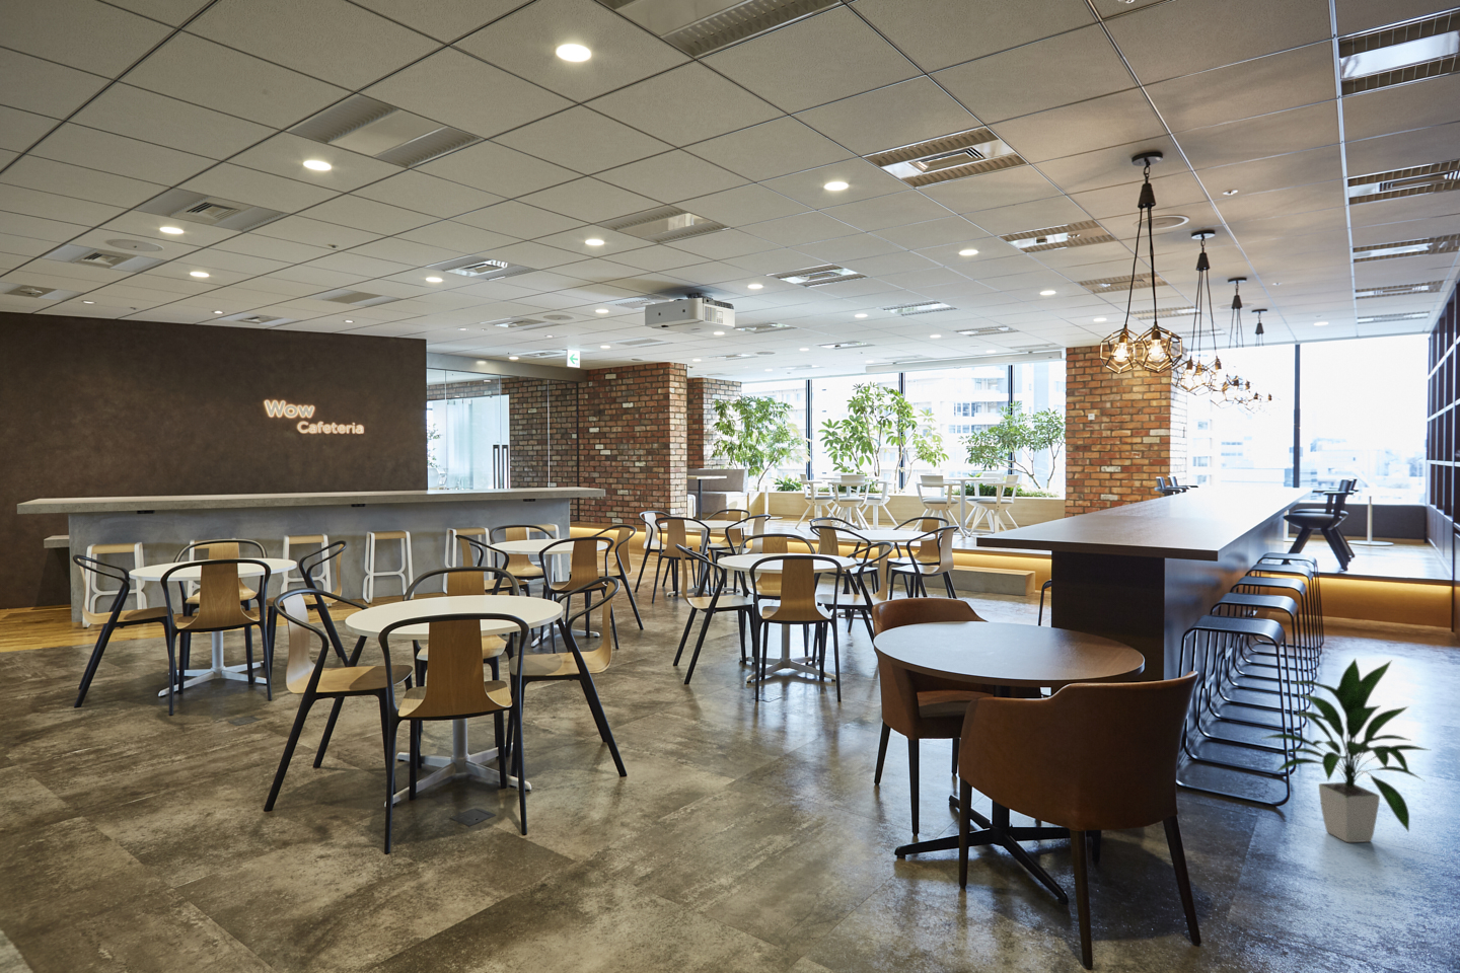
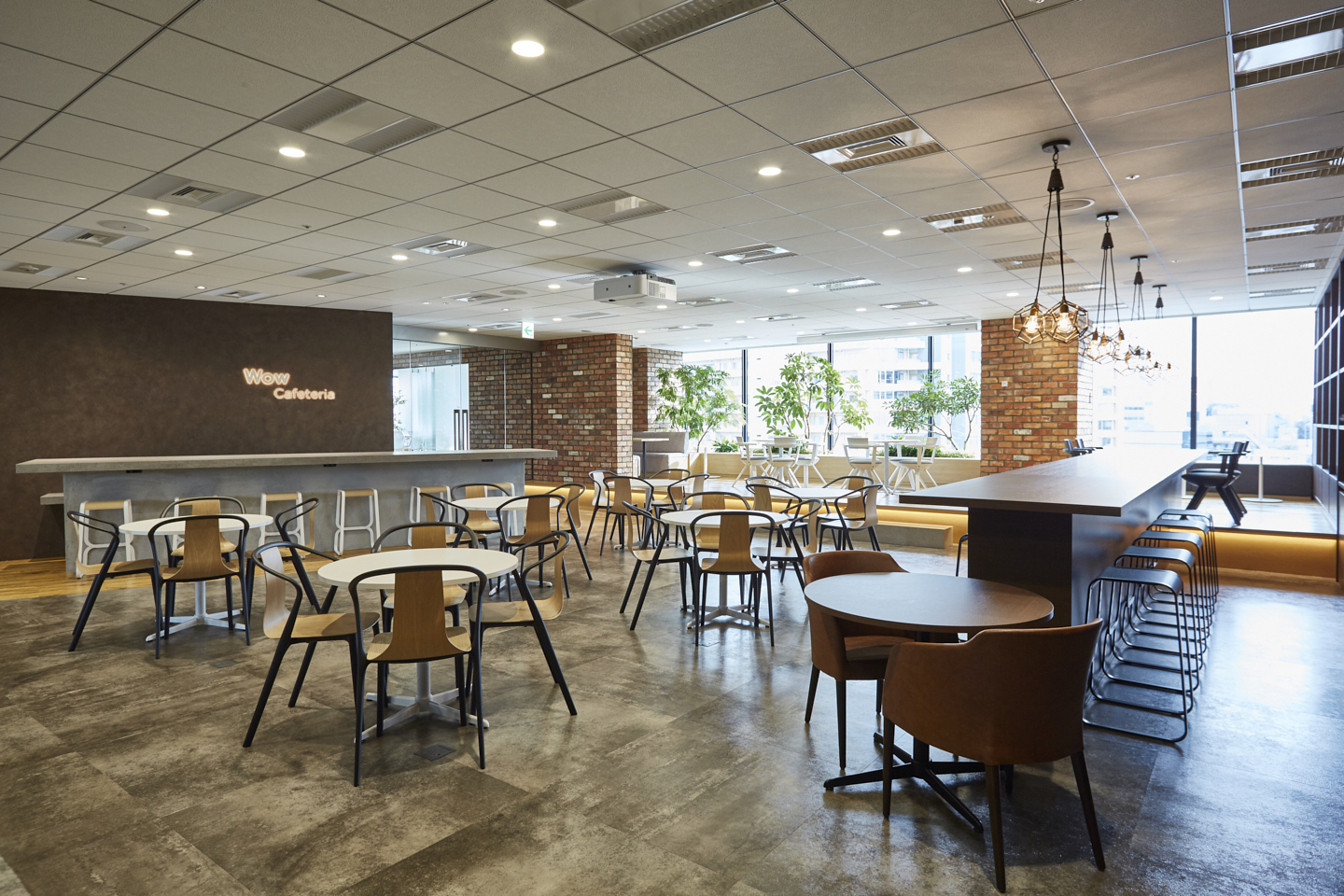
- indoor plant [1262,657,1431,844]
